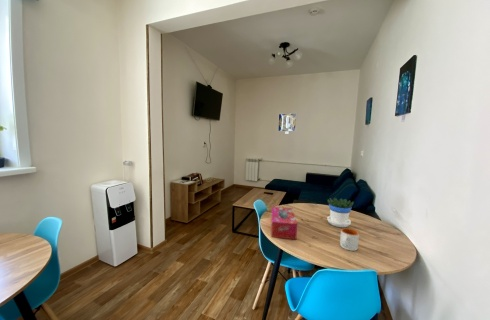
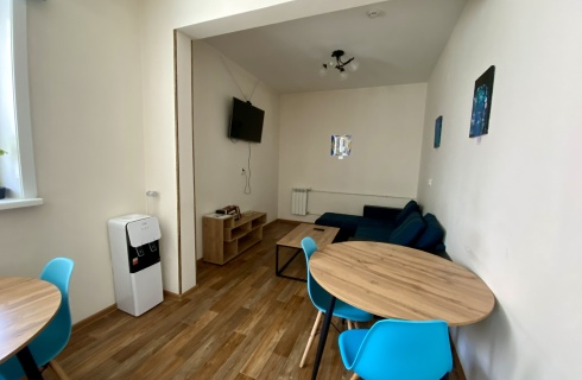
- flowerpot [326,197,355,228]
- mug [339,227,360,252]
- tissue box [270,206,298,240]
